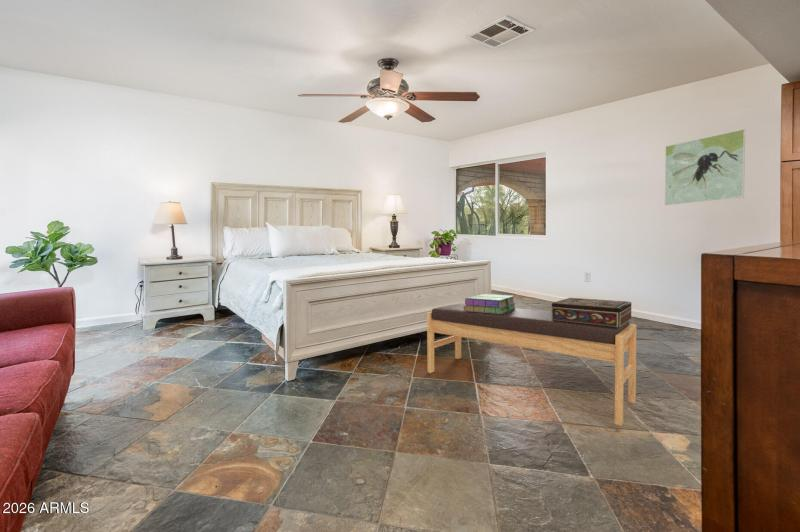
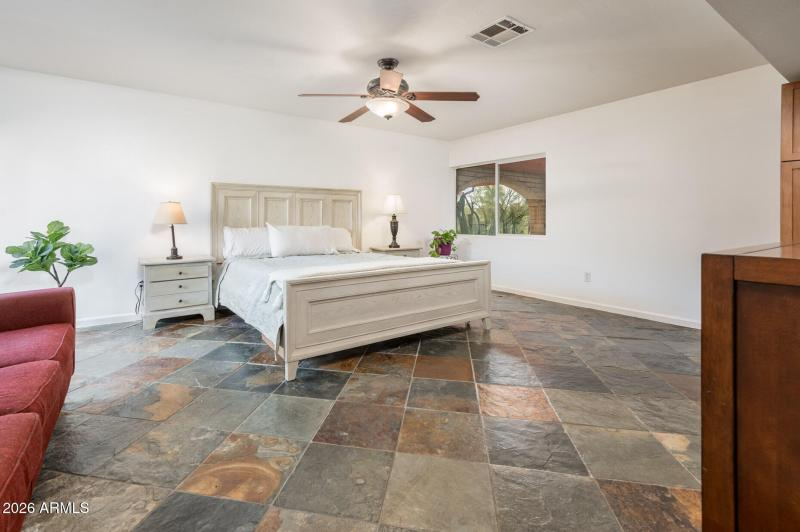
- stack of books [464,293,517,314]
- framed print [664,128,746,206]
- decorative box [551,297,632,327]
- bench [426,302,637,426]
